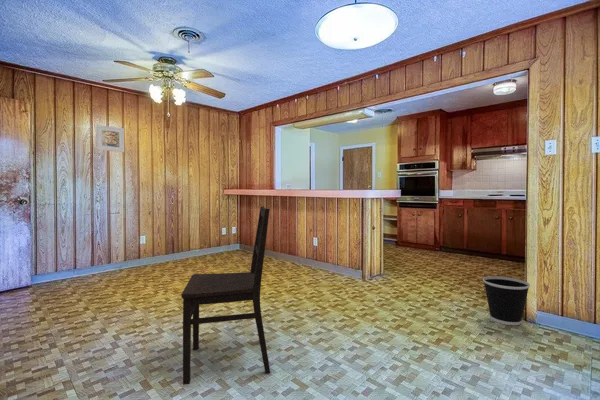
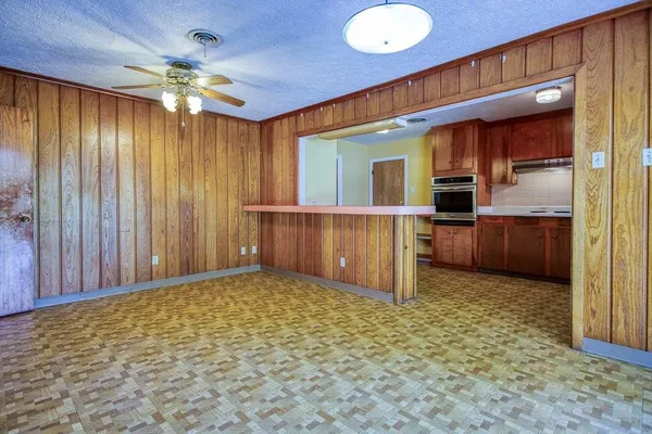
- wastebasket [482,276,531,326]
- dining chair [180,206,271,386]
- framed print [95,124,125,153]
